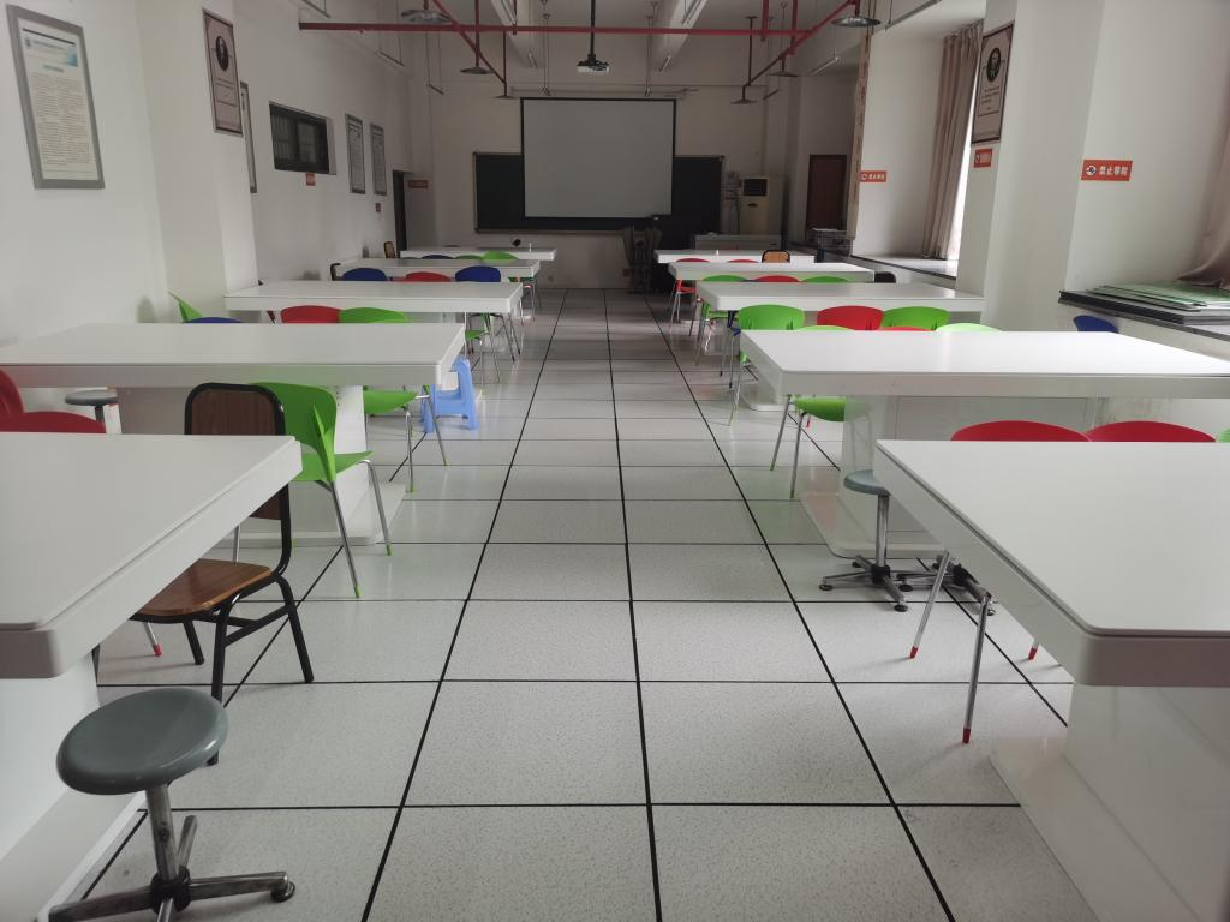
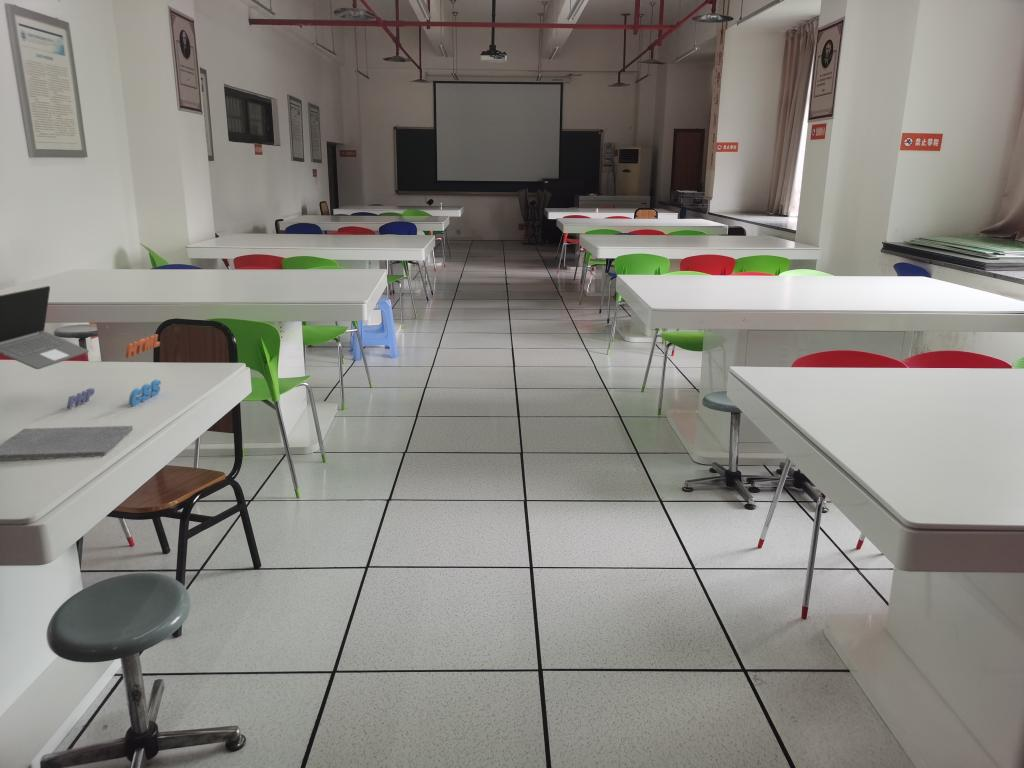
+ laptop [0,285,162,410]
+ notepad [0,425,134,461]
